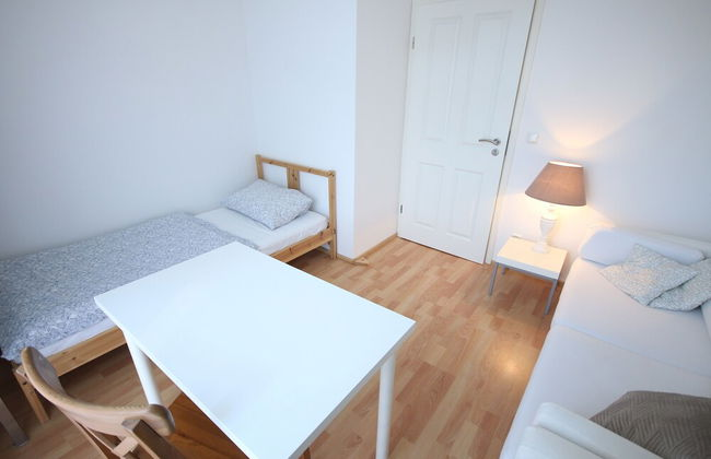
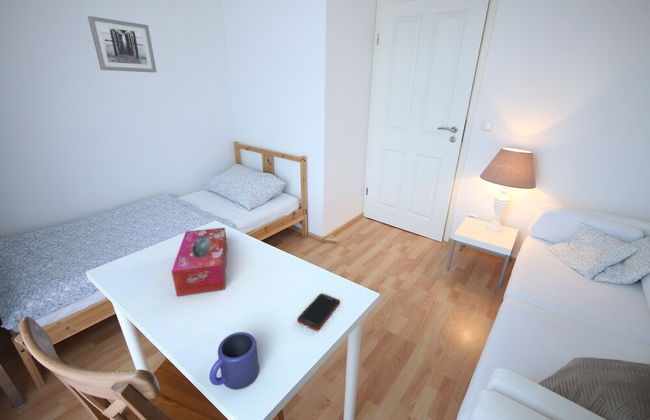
+ cell phone [296,292,341,332]
+ wall art [87,15,158,73]
+ tissue box [170,227,228,297]
+ mug [209,331,260,390]
